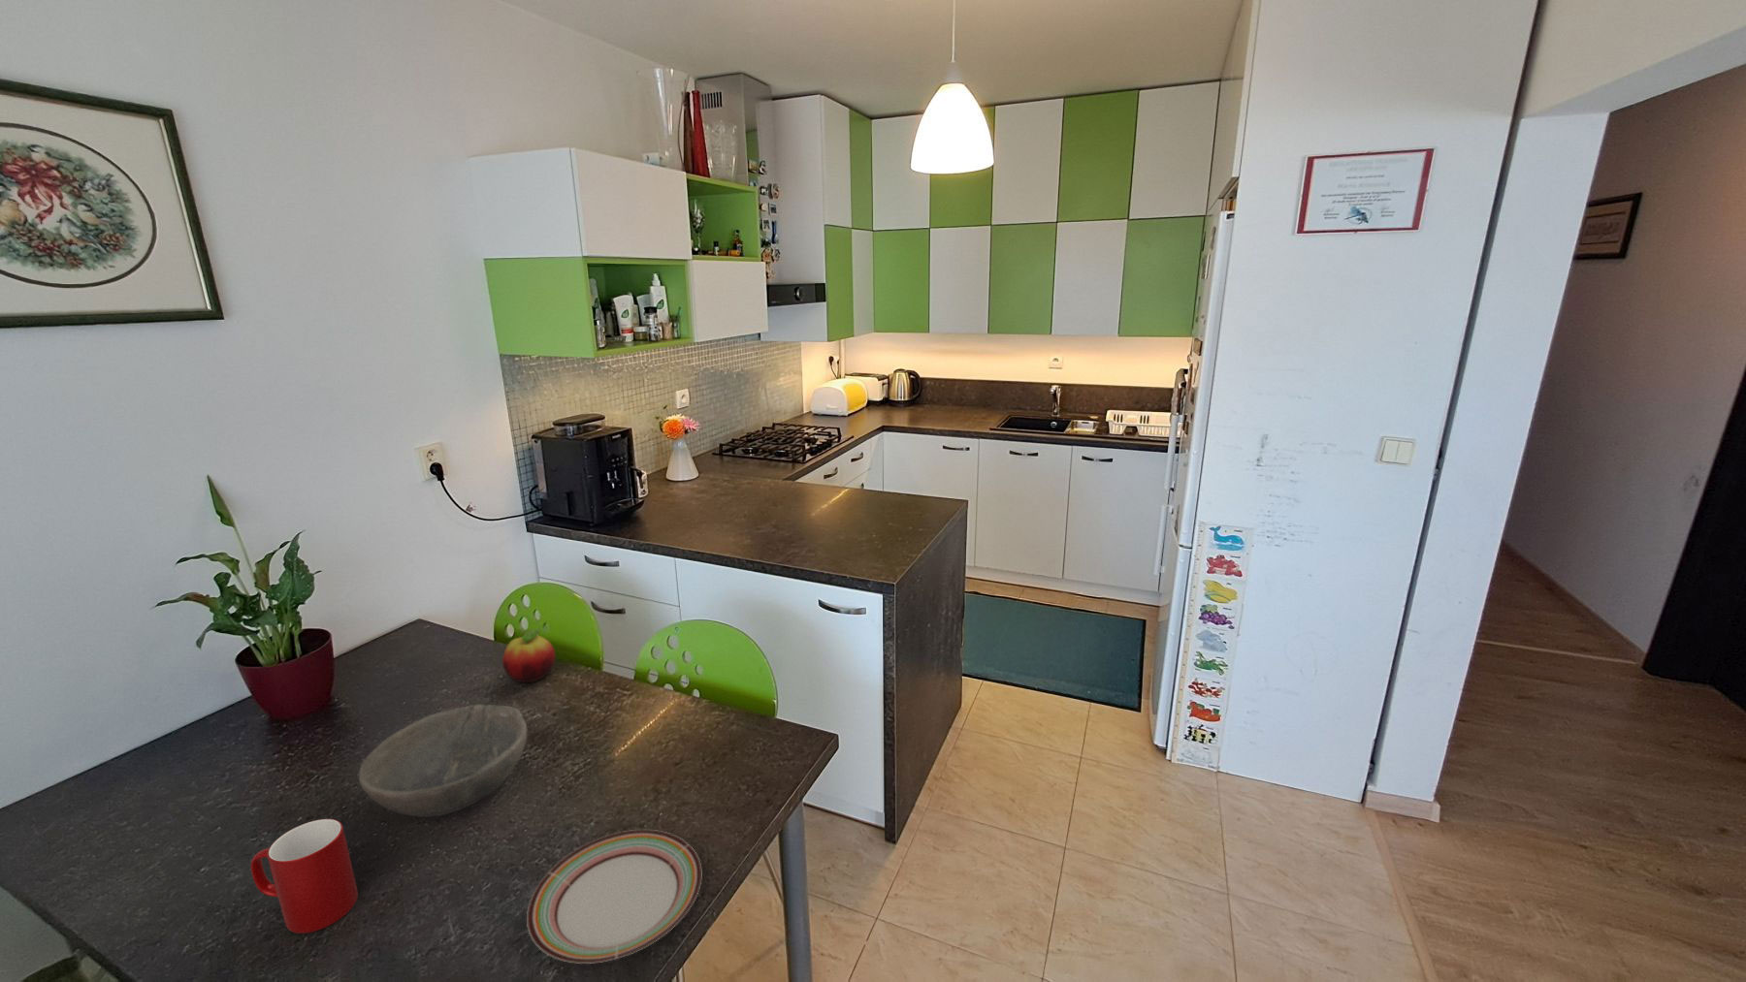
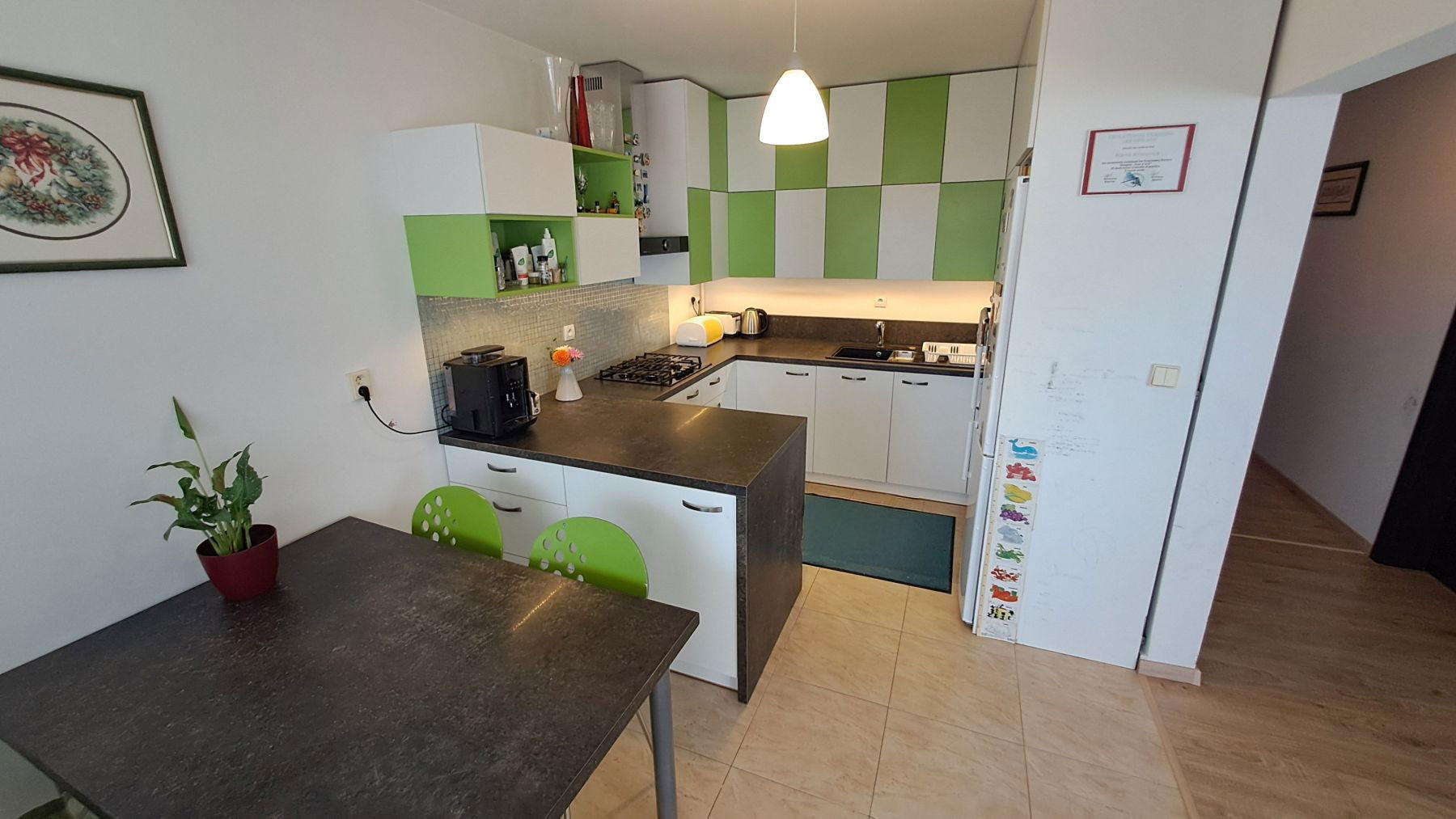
- bowl [357,704,529,818]
- plate [525,829,703,964]
- cup [251,818,359,934]
- fruit [501,627,556,683]
